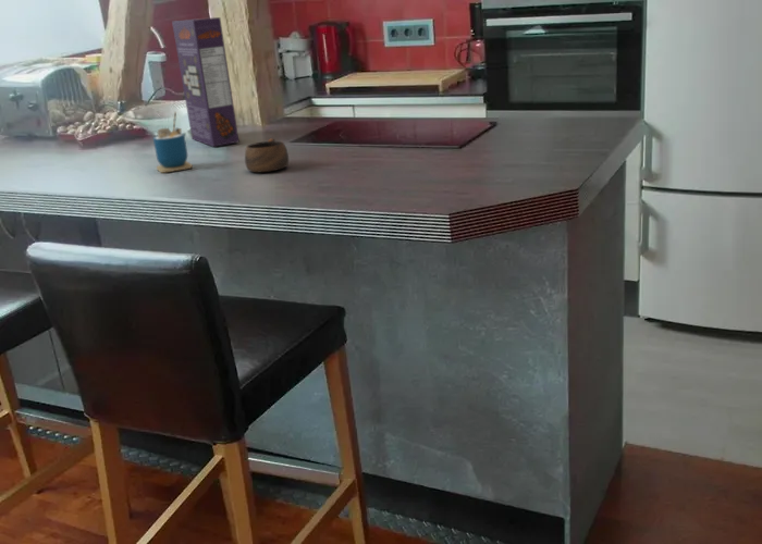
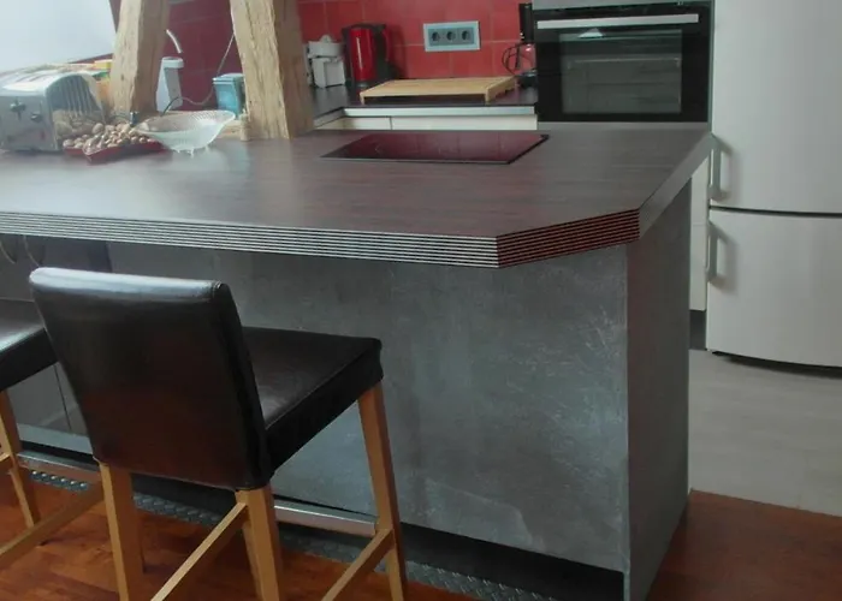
- cereal box [171,16,239,148]
- cup [152,111,194,174]
- cup [244,137,290,173]
